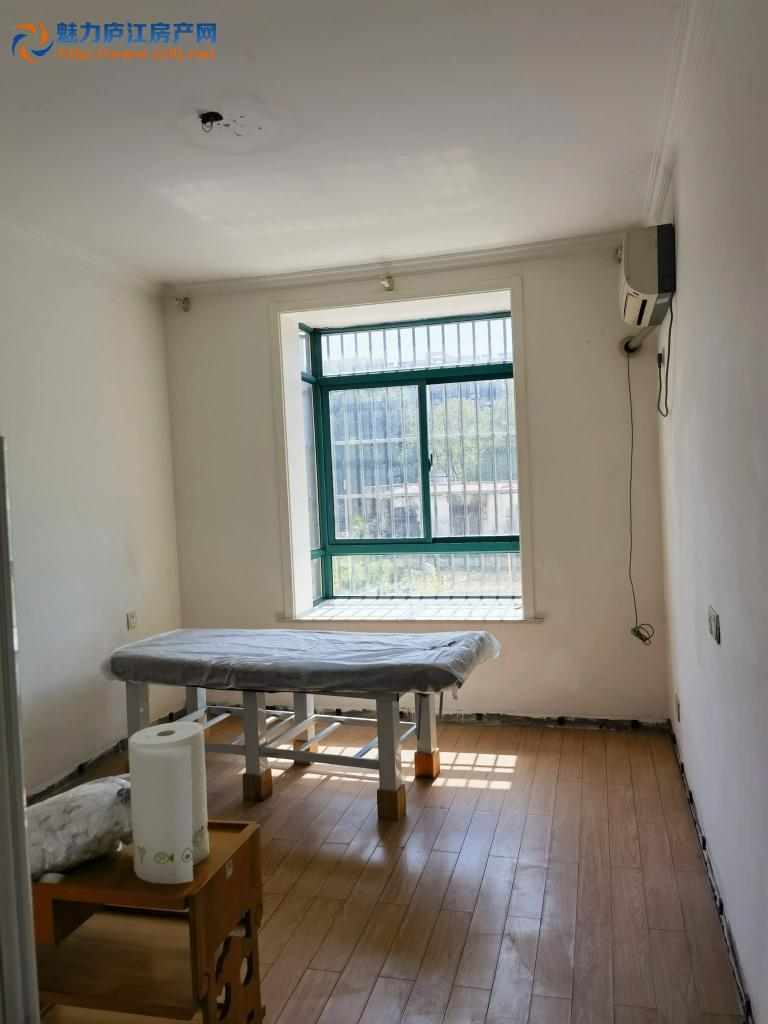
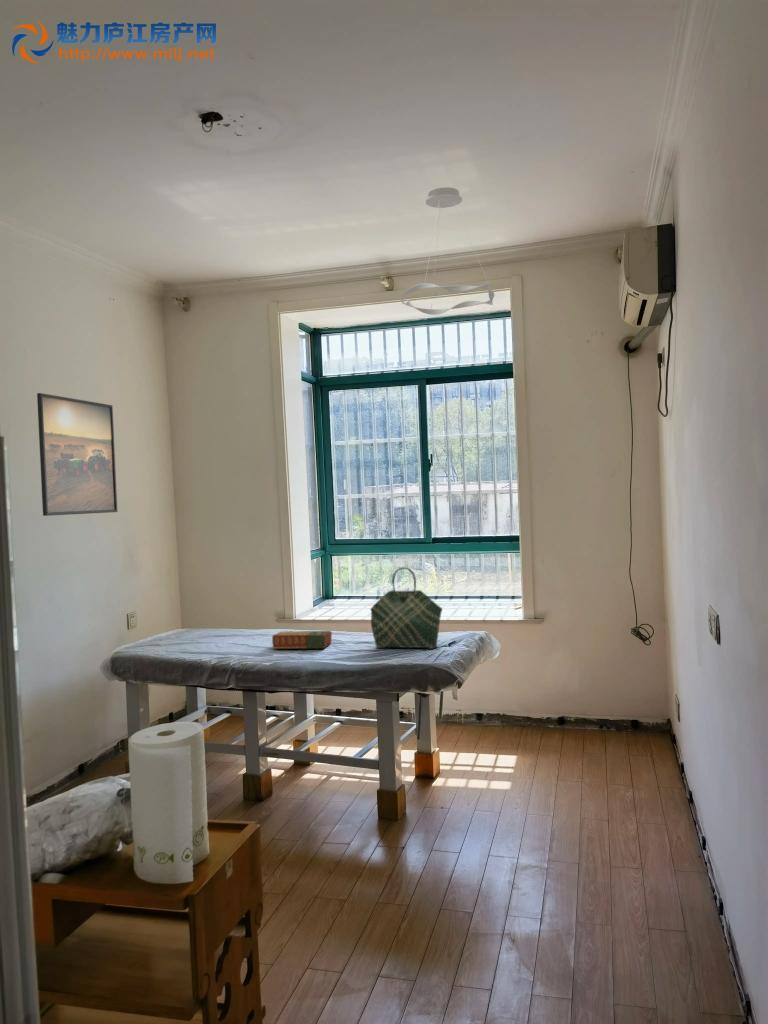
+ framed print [36,392,118,517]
+ tote bag [369,567,443,650]
+ book [271,630,333,650]
+ ceiling light [400,186,495,316]
